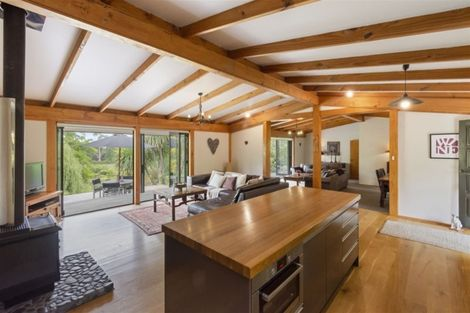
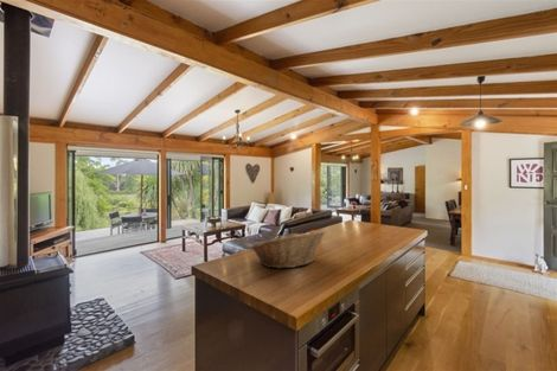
+ fruit basket [249,229,327,269]
